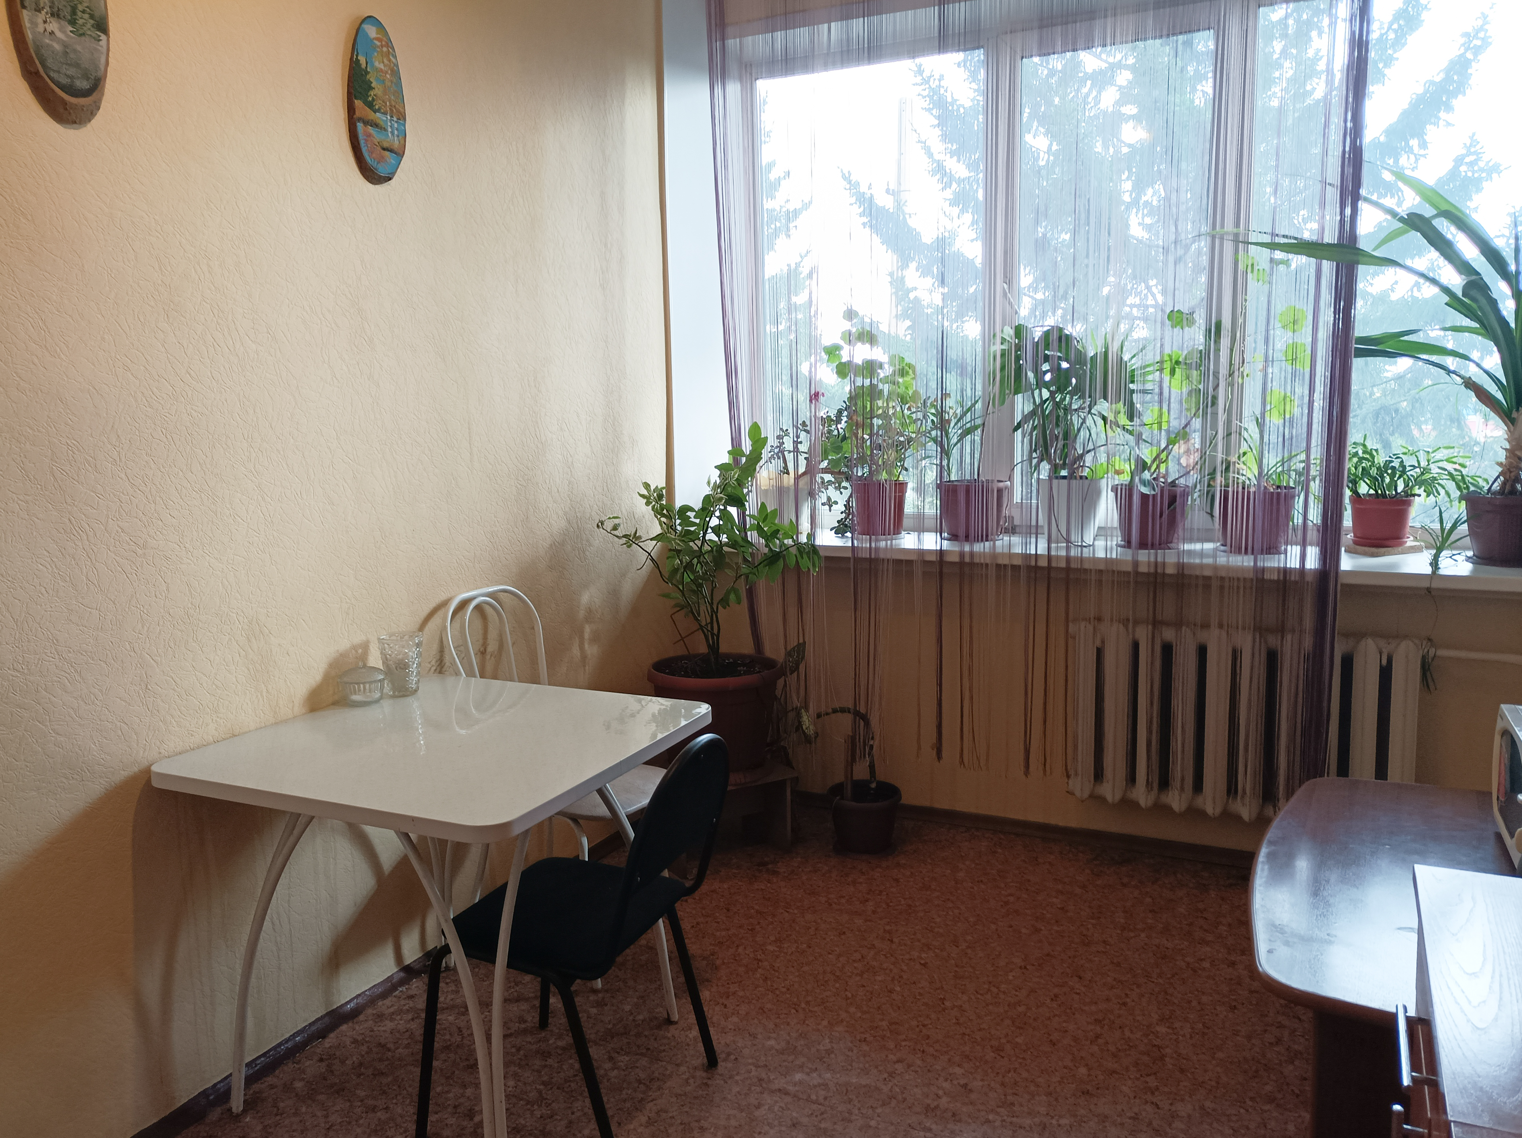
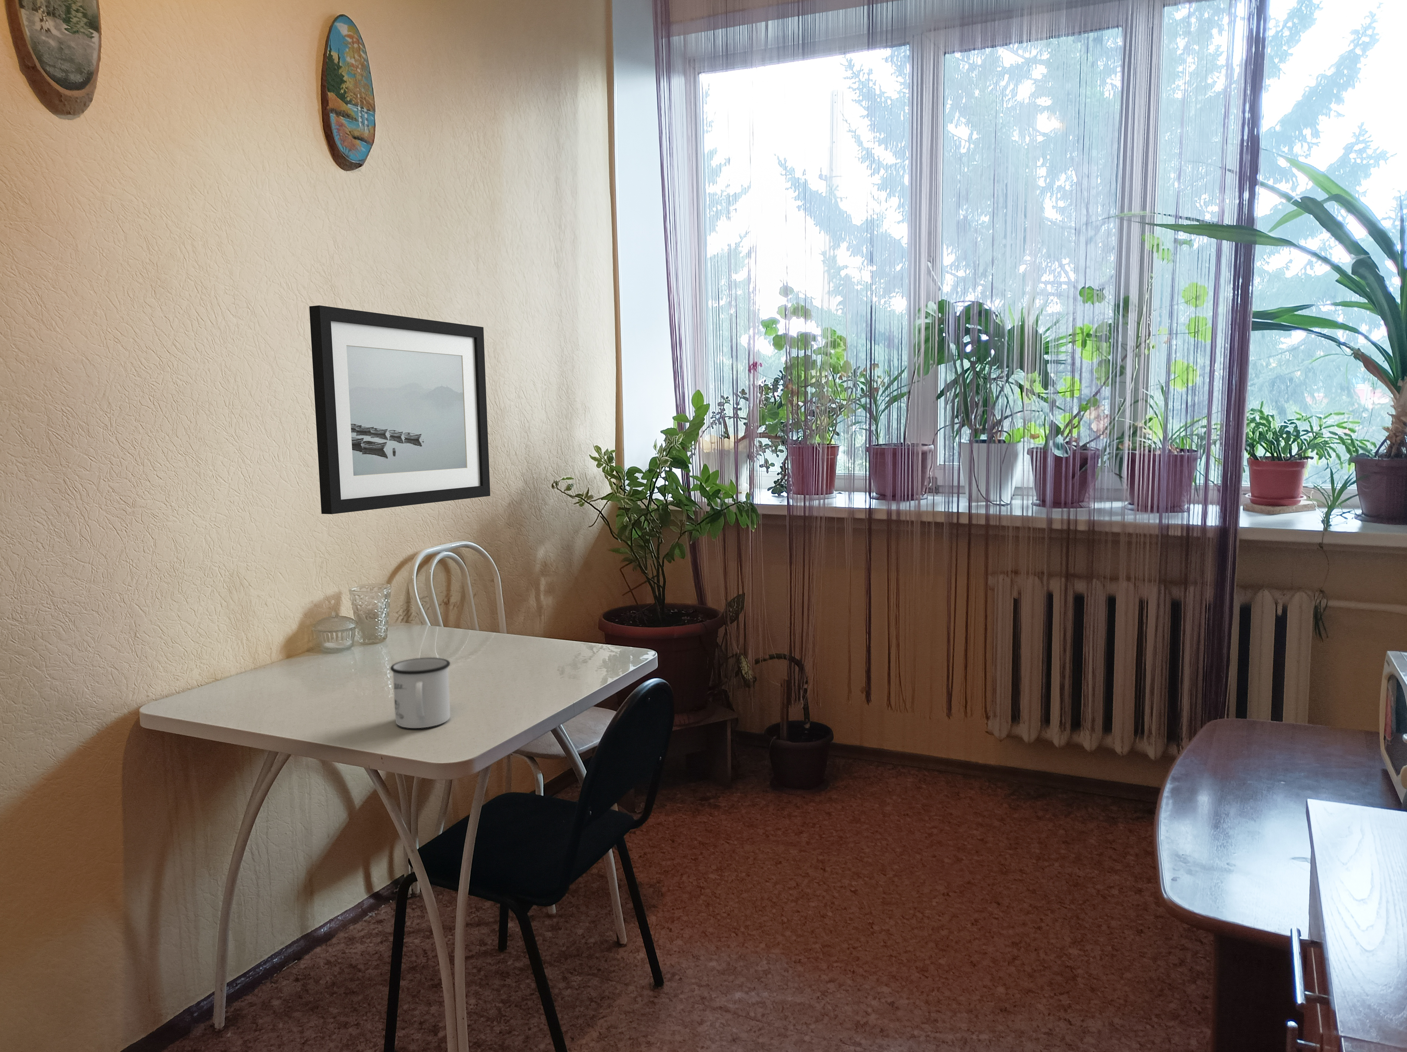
+ wall art [308,305,491,515]
+ mug [390,658,451,728]
